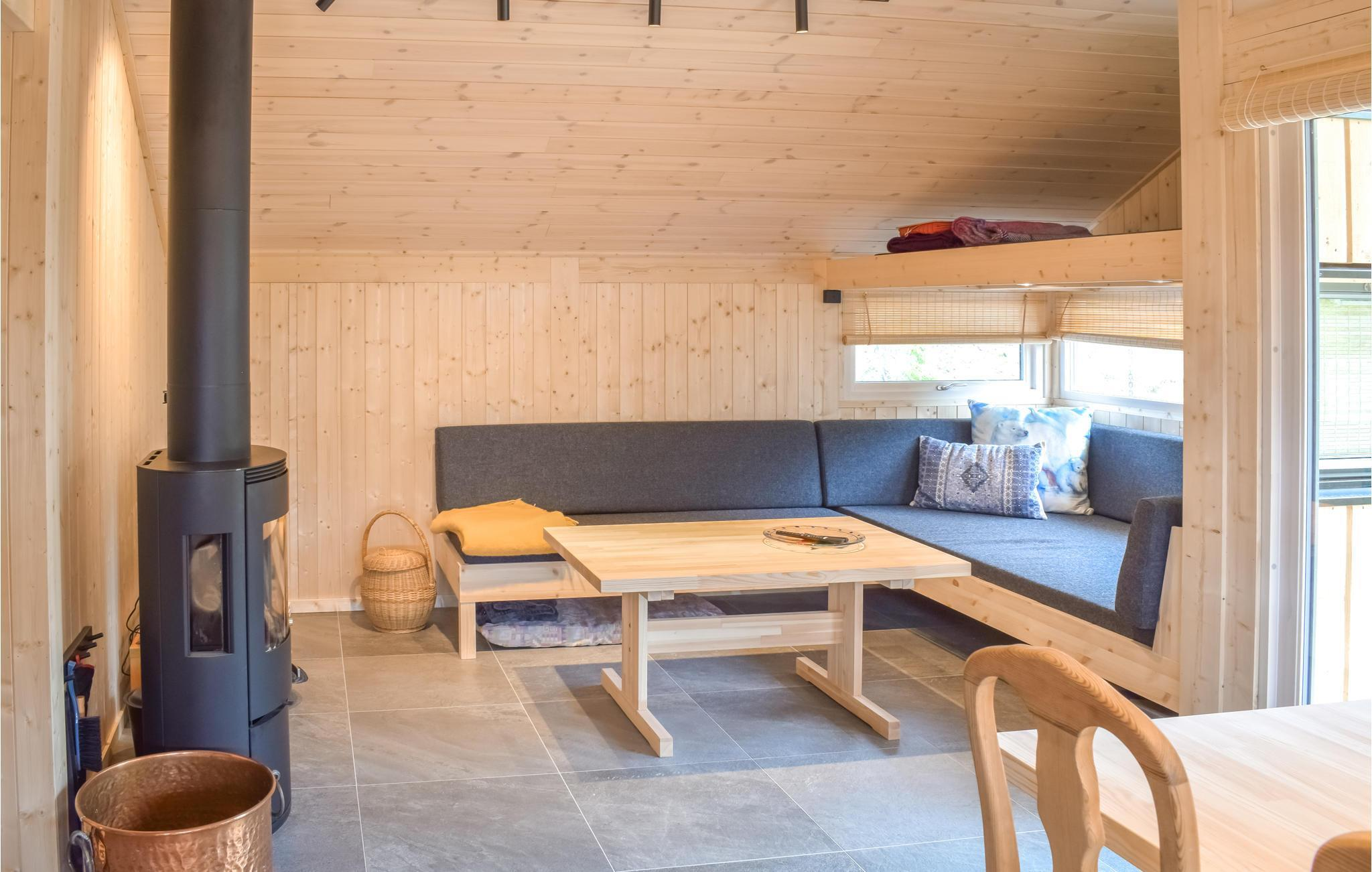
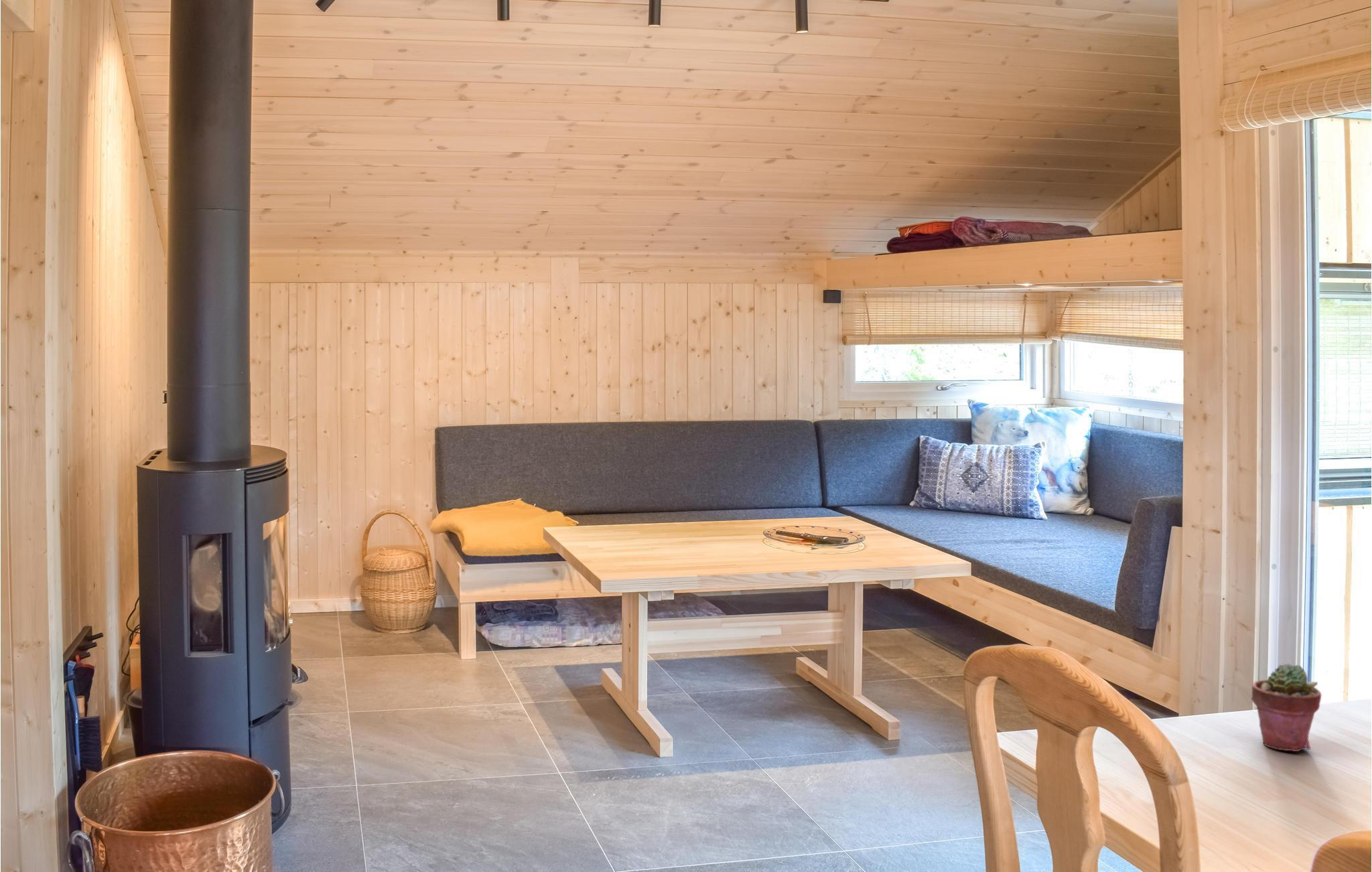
+ potted succulent [1251,662,1322,752]
